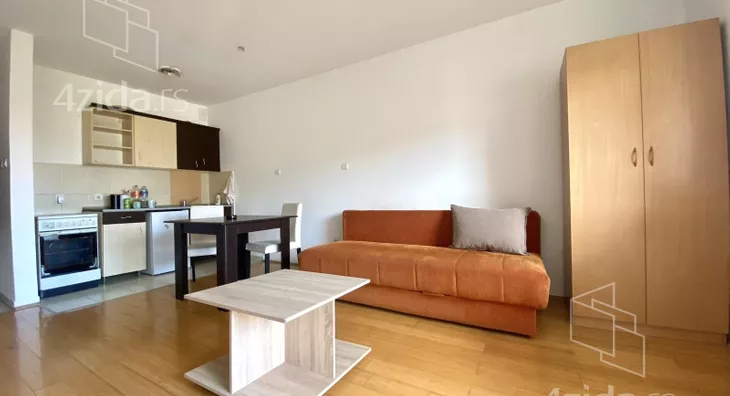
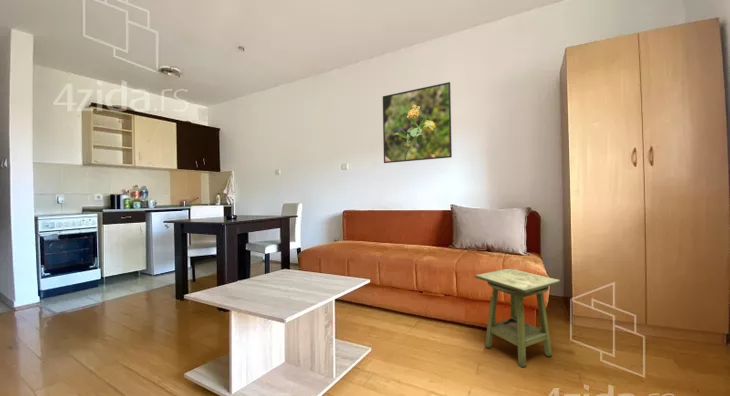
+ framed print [382,81,453,164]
+ side table [474,268,562,369]
